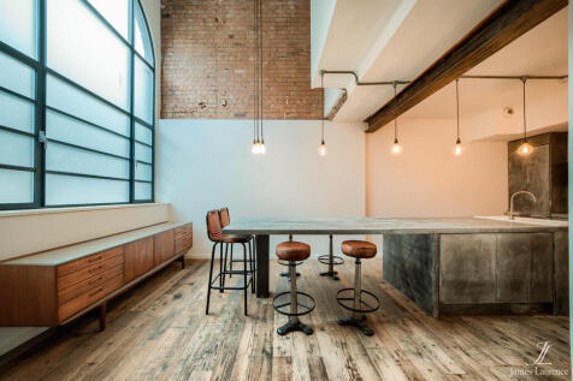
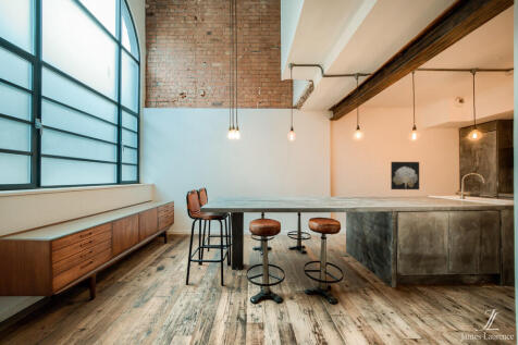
+ wall art [390,161,420,190]
